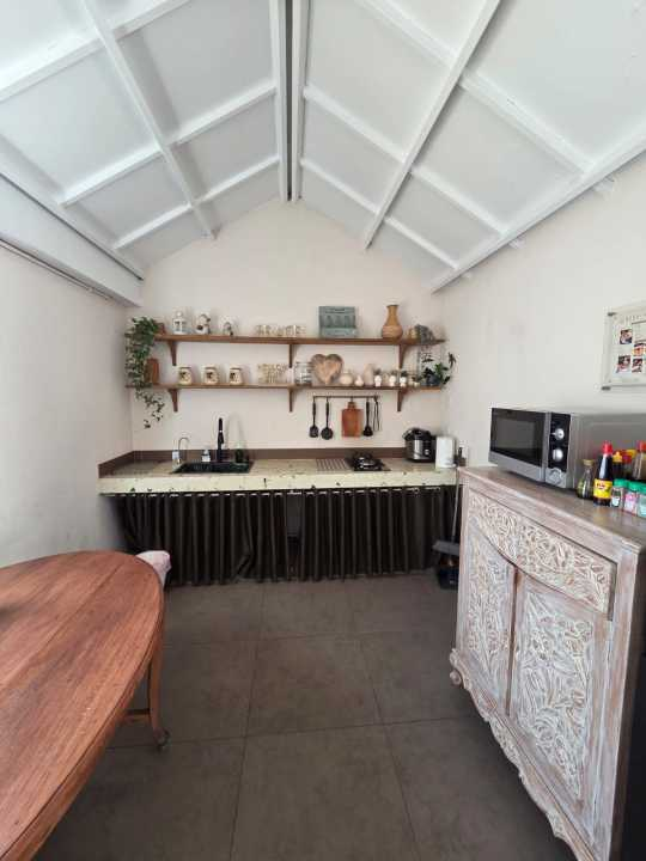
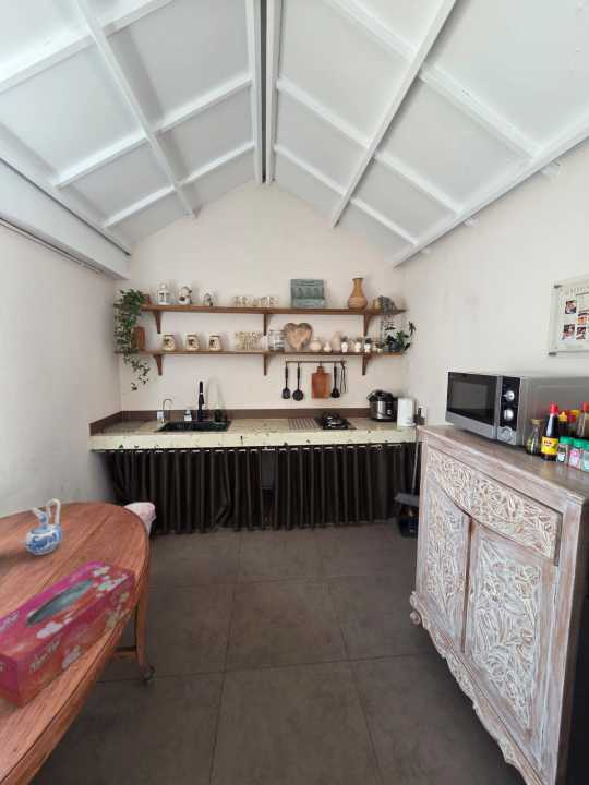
+ ceramic pitcher [24,498,64,556]
+ tissue box [0,559,137,709]
